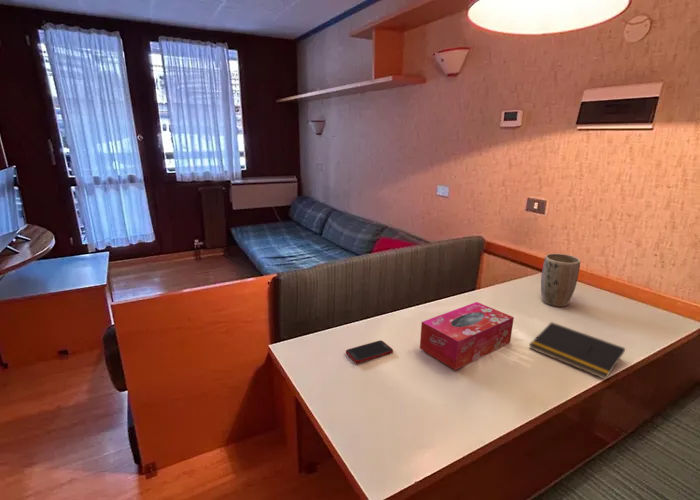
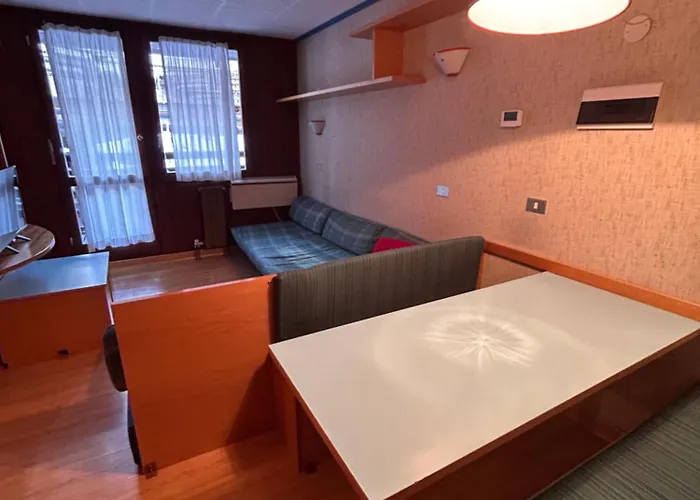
- notepad [528,321,626,380]
- plant pot [540,253,581,308]
- cell phone [345,339,394,364]
- tissue box [419,301,515,371]
